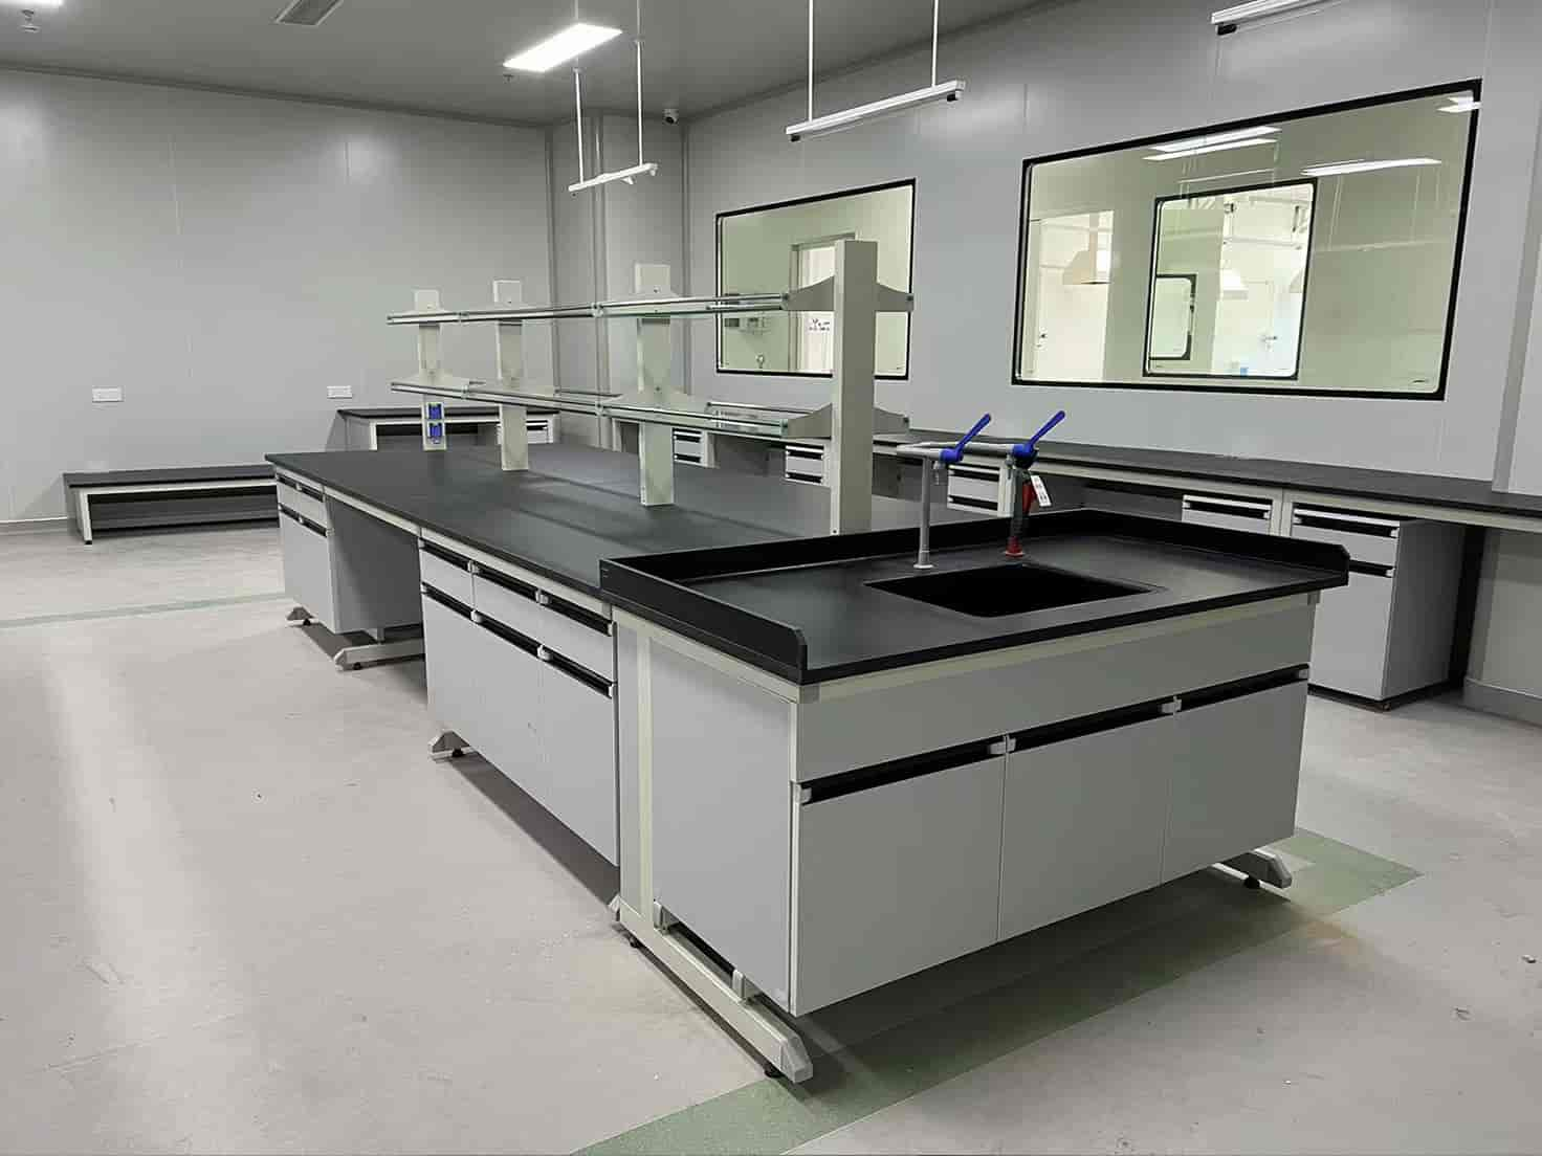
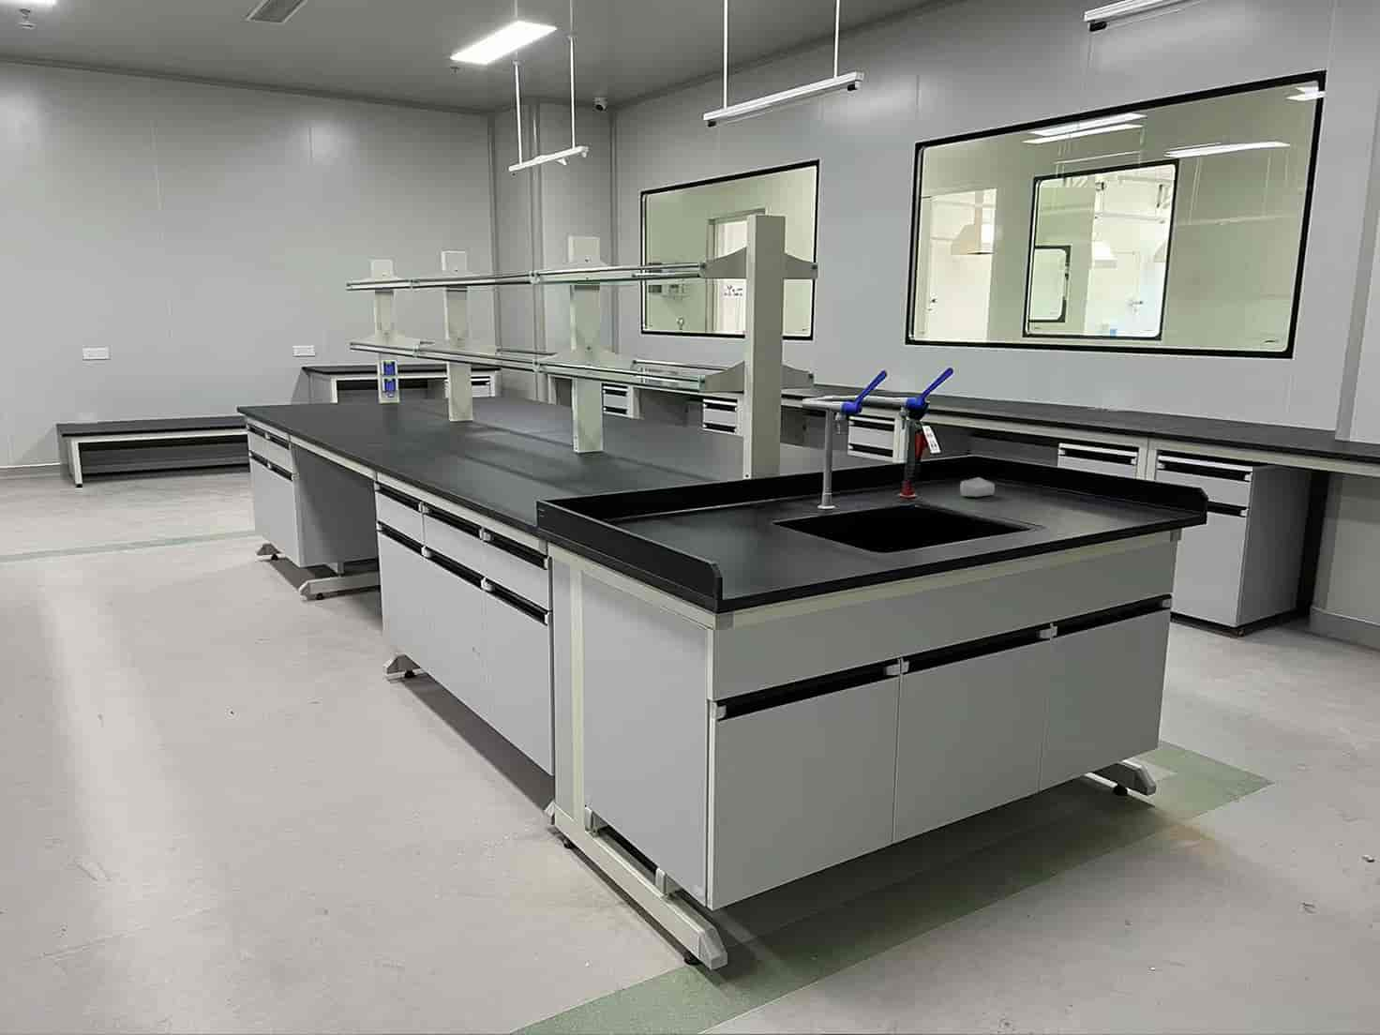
+ soap bar [959,476,995,498]
